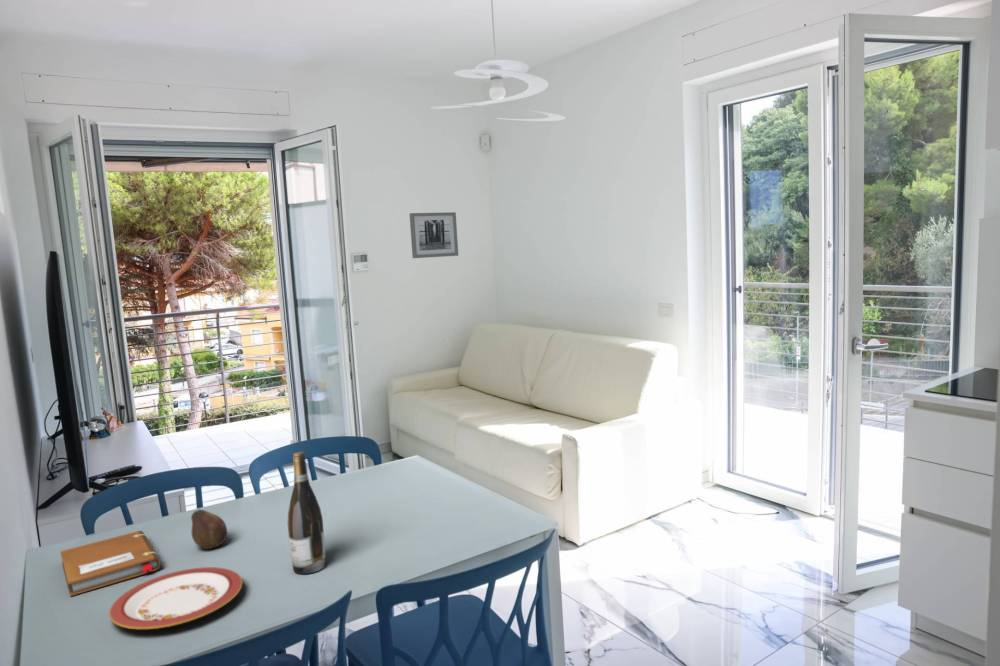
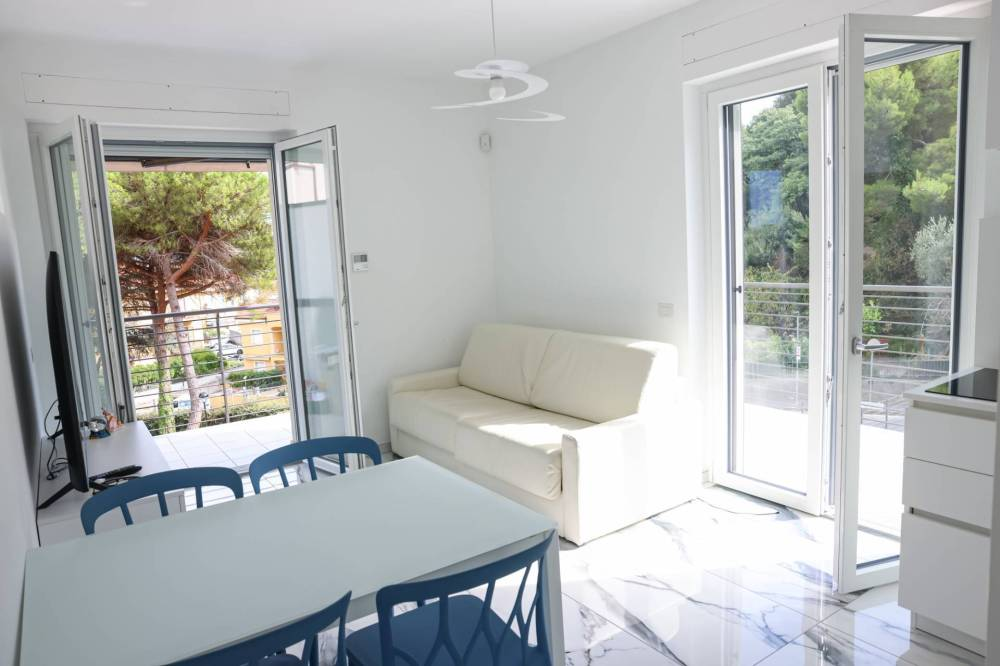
- plate [108,566,243,630]
- wall art [409,211,459,259]
- fruit [190,509,228,550]
- wine bottle [287,450,326,575]
- notebook [59,530,162,597]
